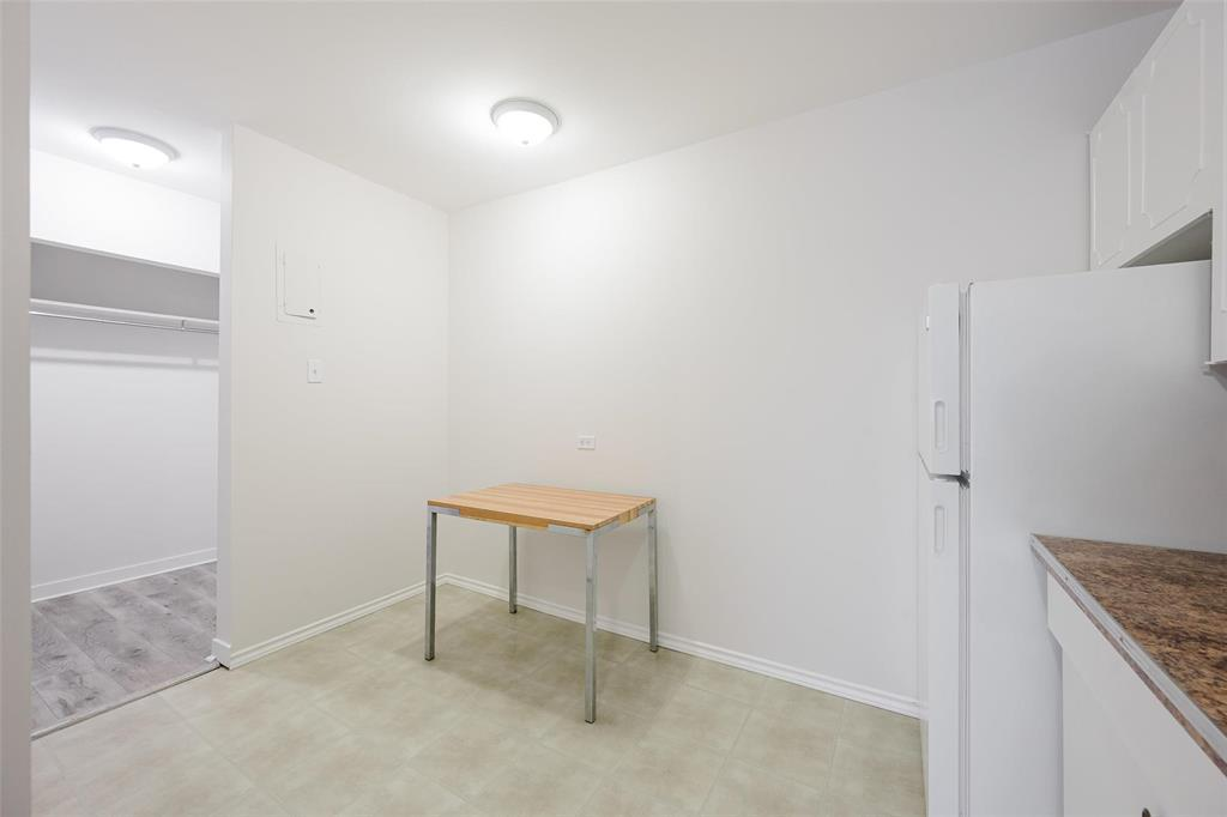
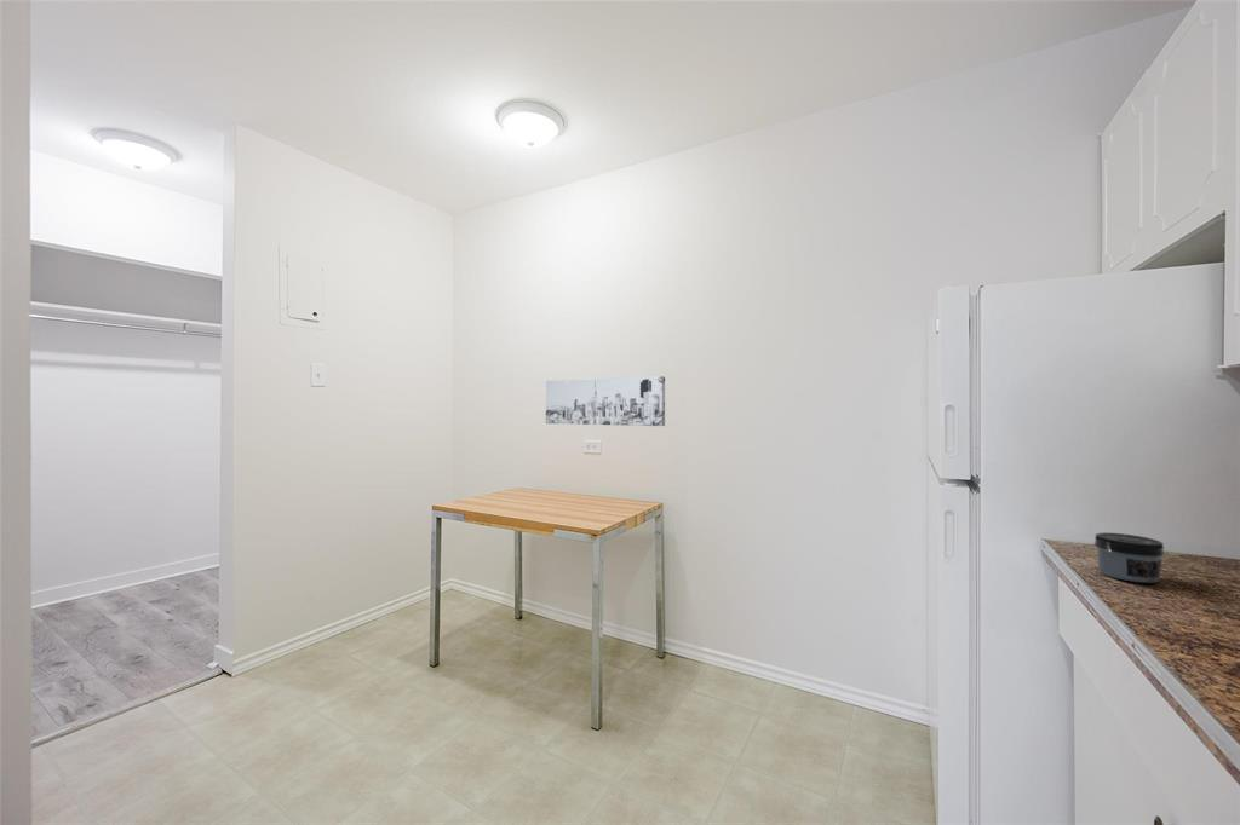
+ jar [1093,532,1166,584]
+ wall art [545,375,666,427]
